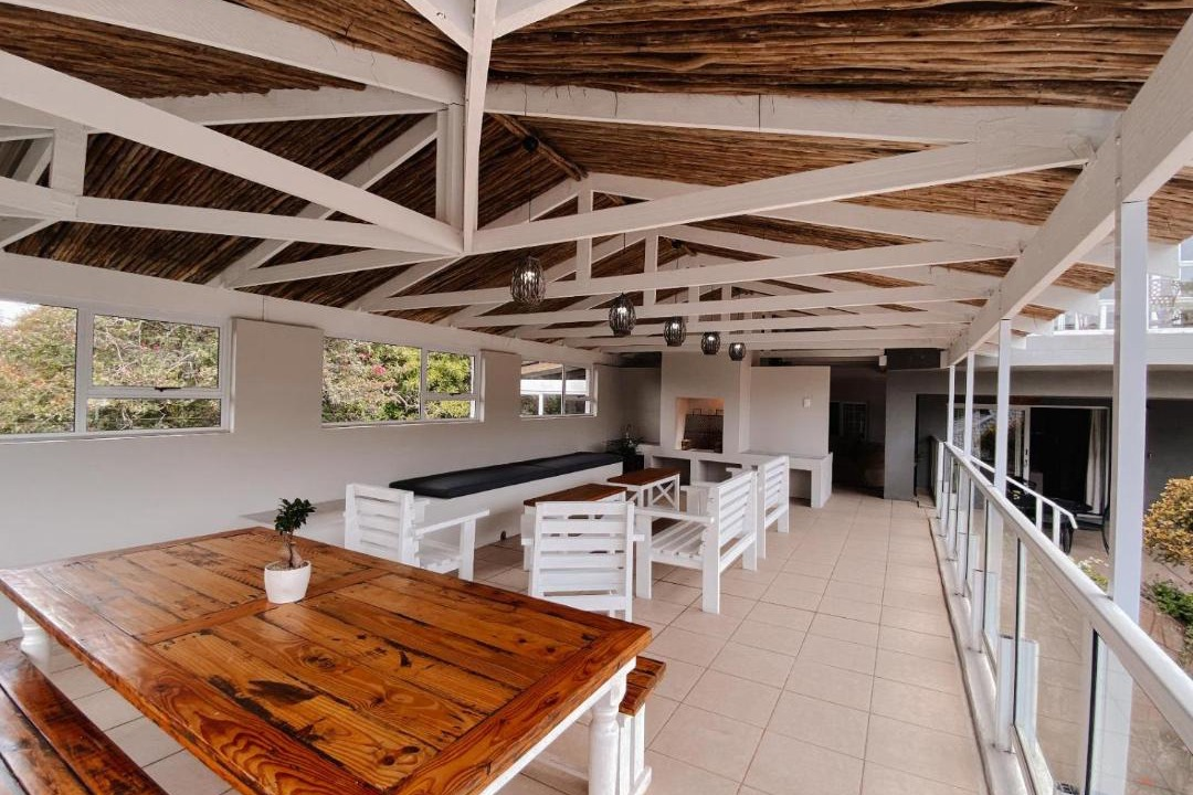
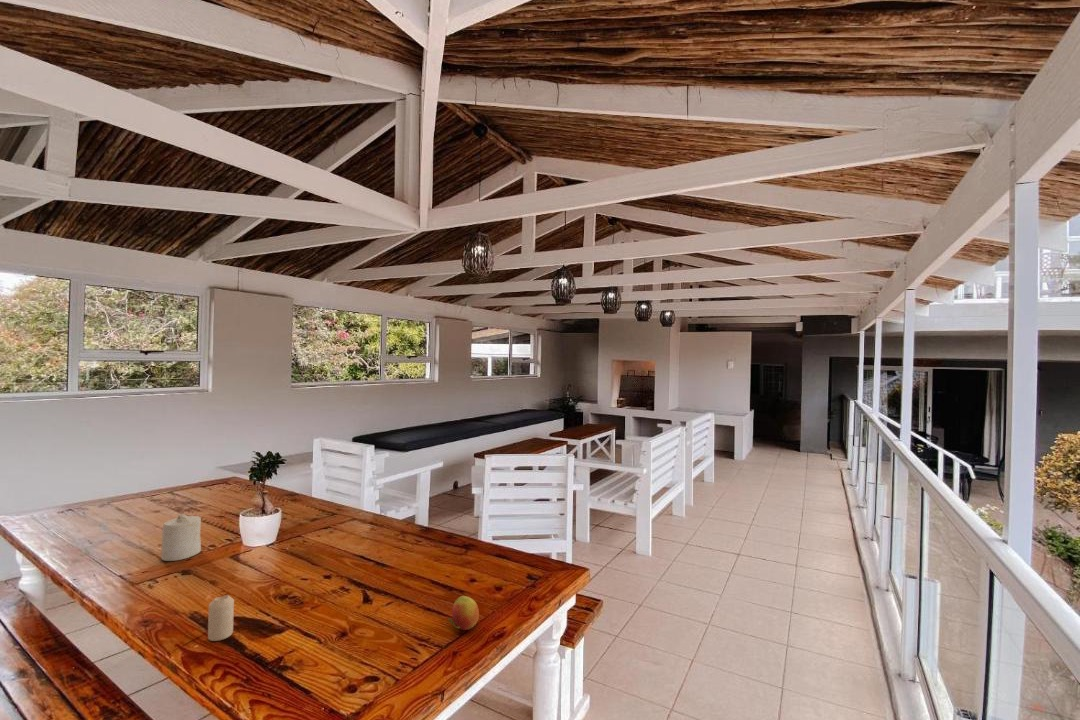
+ candle [160,514,202,562]
+ candle [207,594,235,642]
+ fruit [448,595,480,631]
